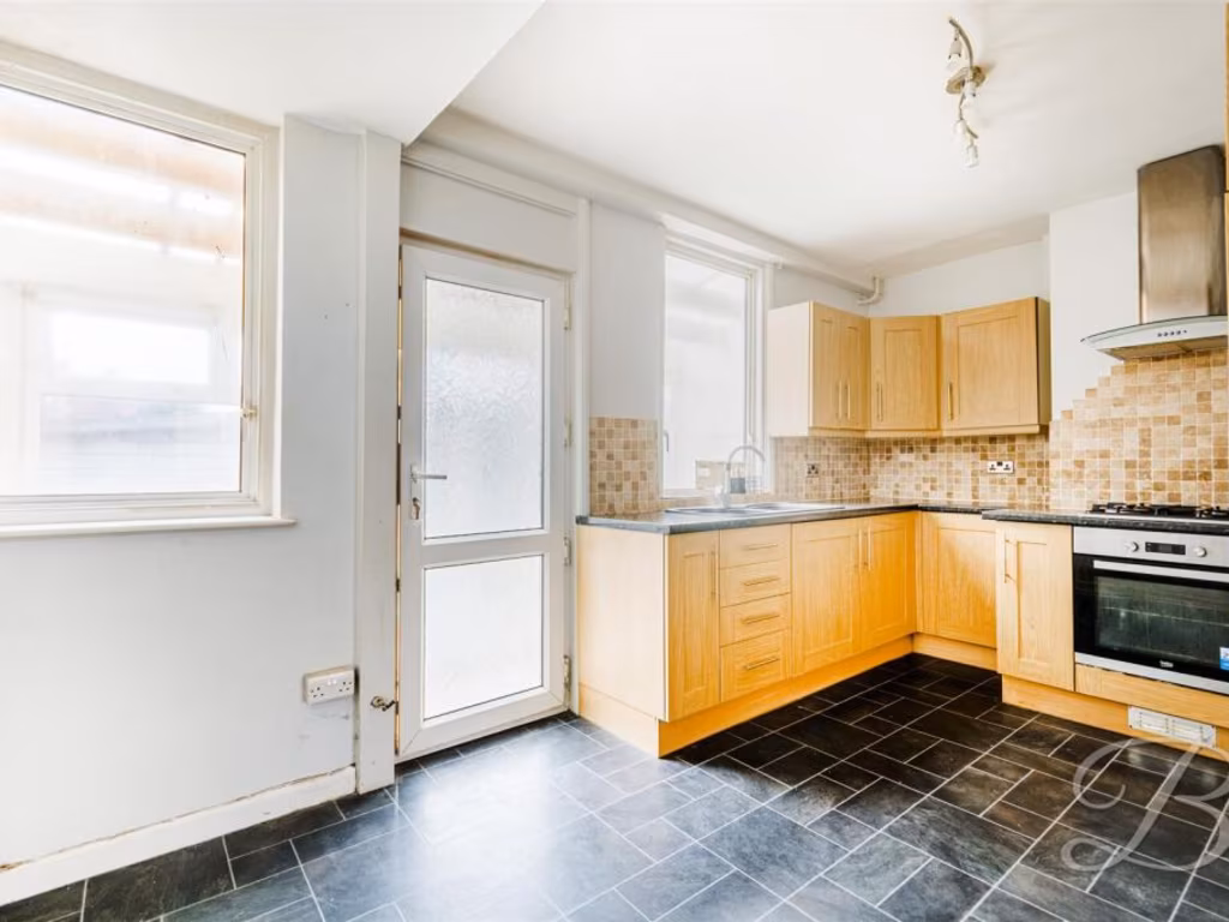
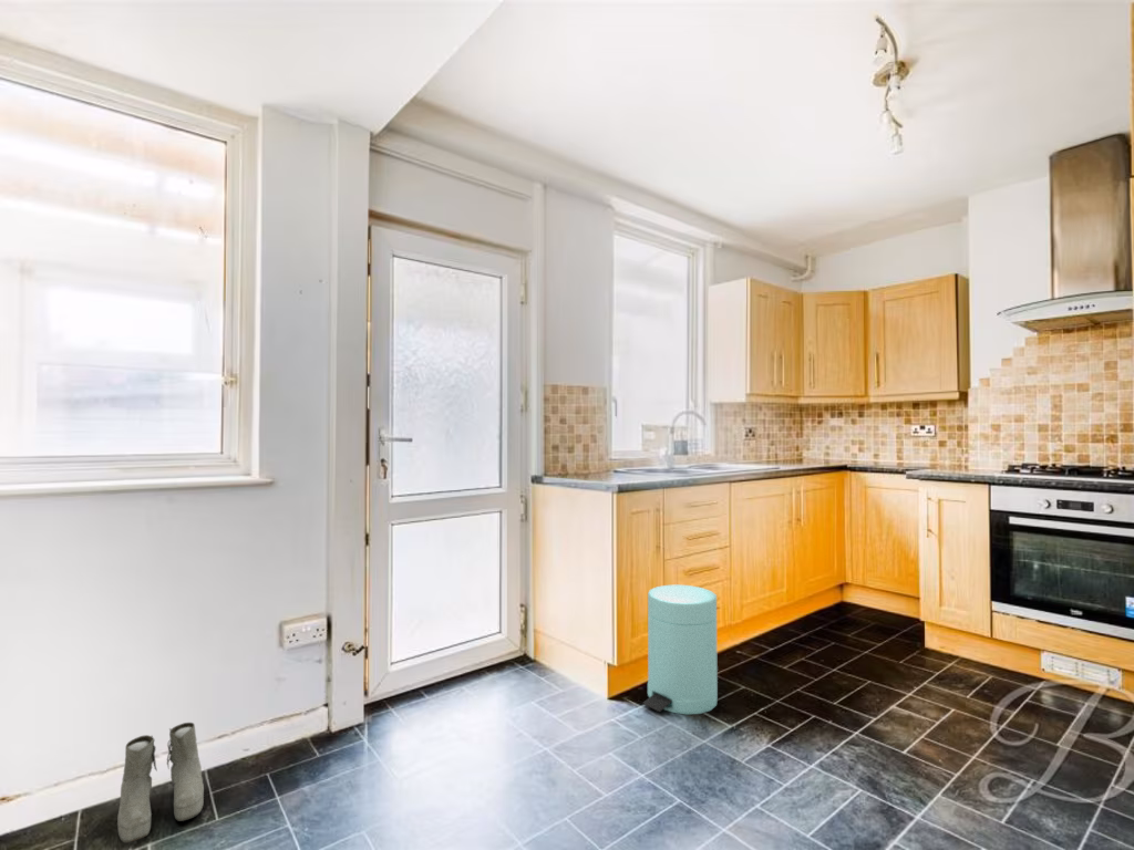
+ boots [116,722,205,844]
+ trash can [642,583,719,715]
